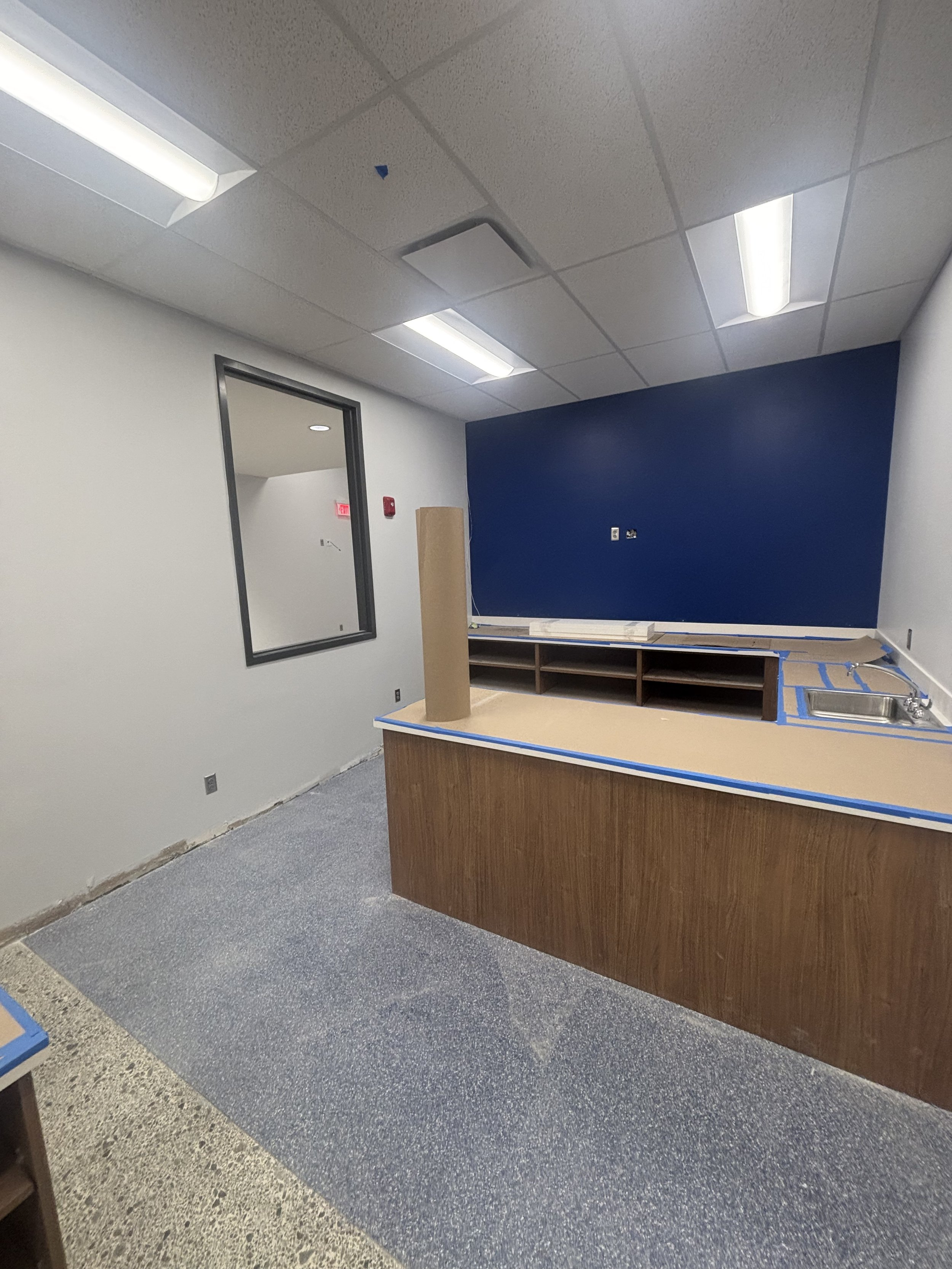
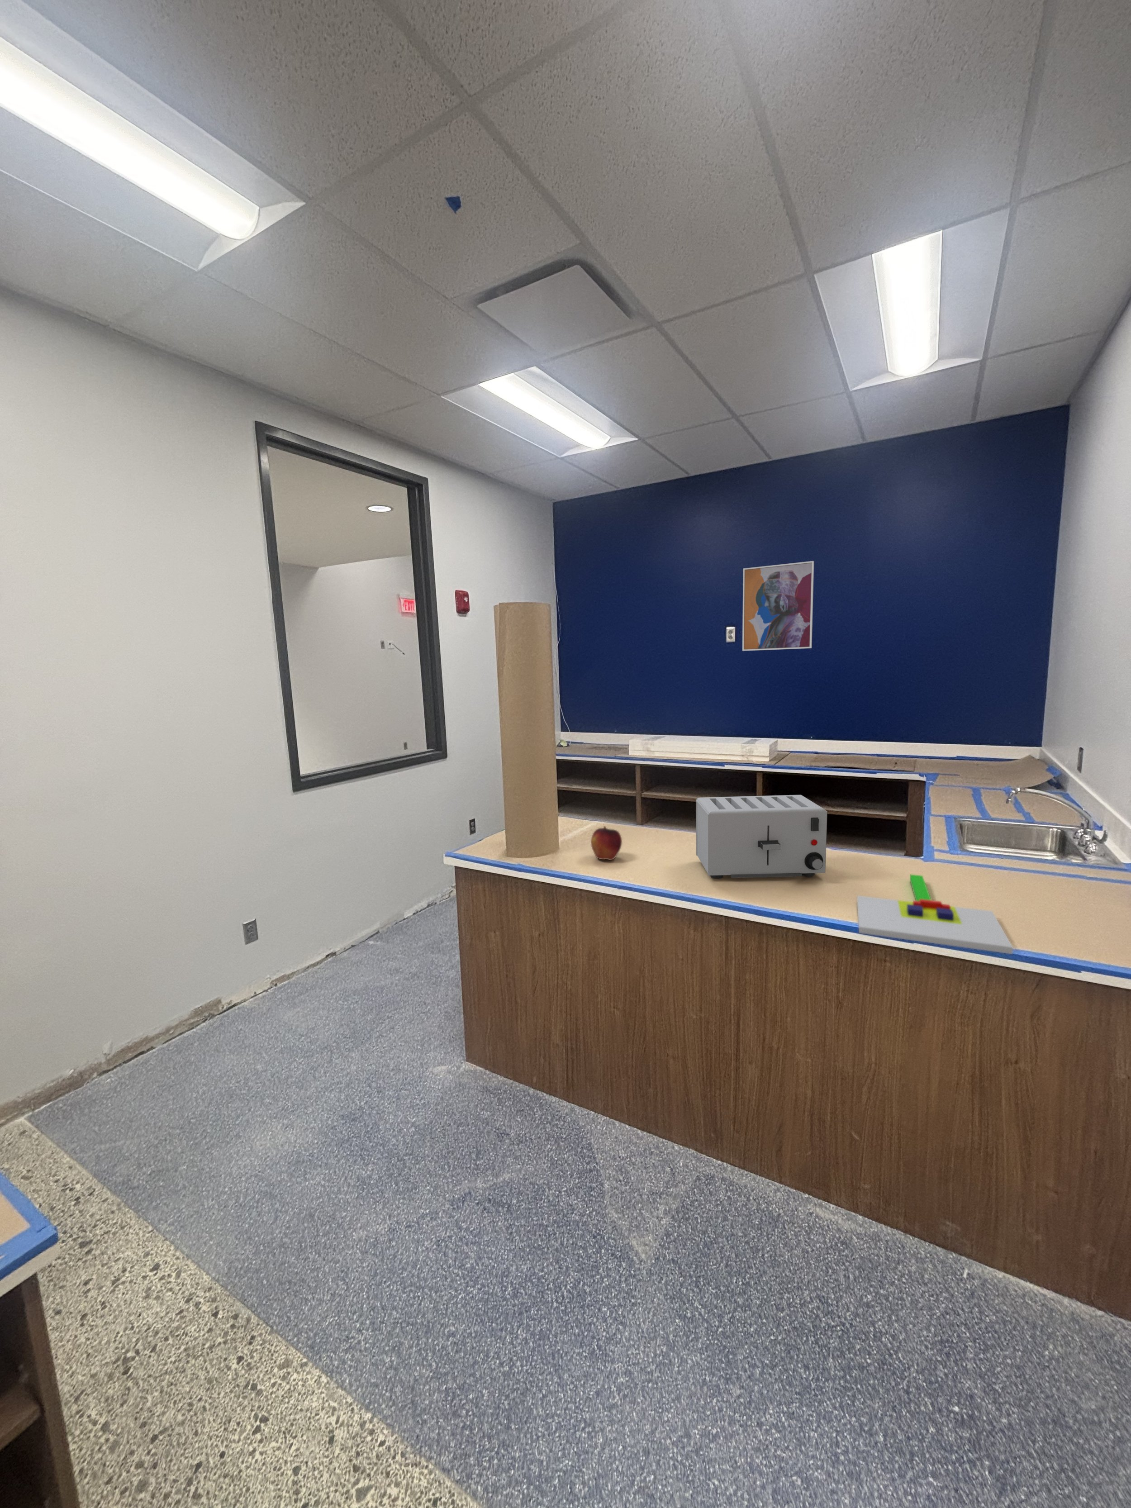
+ wall art [743,561,814,651]
+ toaster [695,795,828,879]
+ chopping board [857,873,1013,954]
+ fruit [590,825,623,860]
